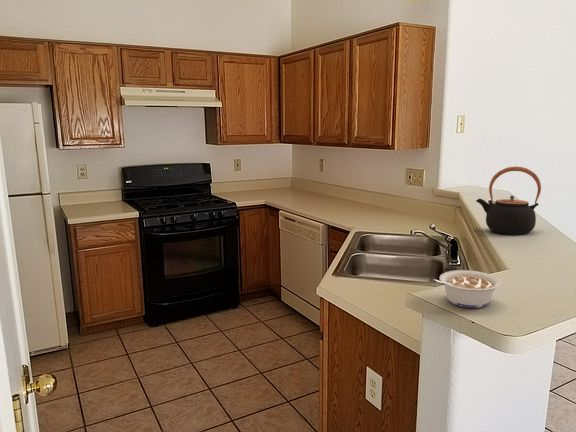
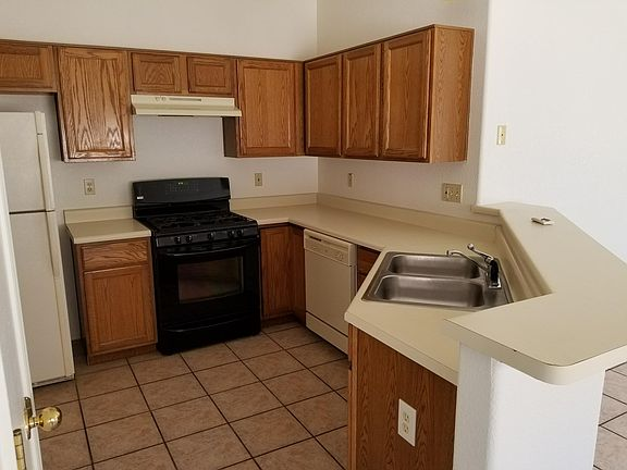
- legume [432,269,502,309]
- teapot [475,166,542,236]
